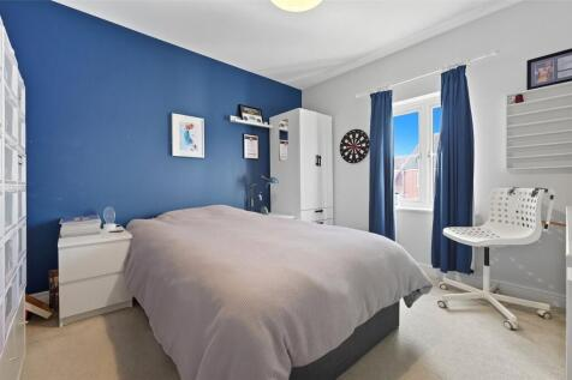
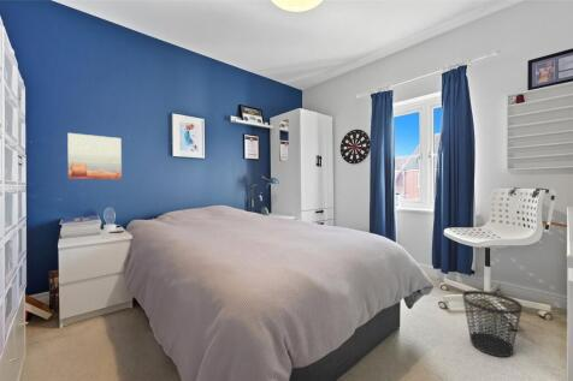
+ wall art [66,132,123,180]
+ wastebasket [461,290,524,358]
